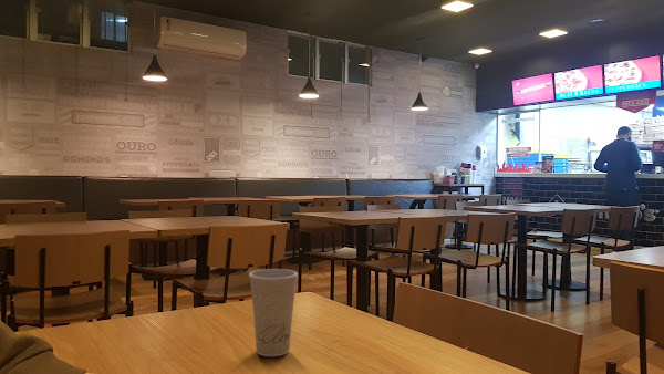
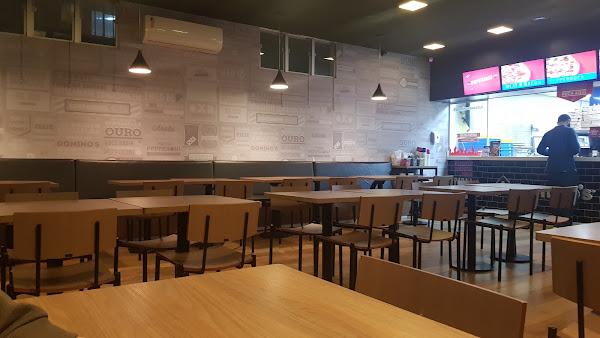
- paper cup [248,268,299,357]
